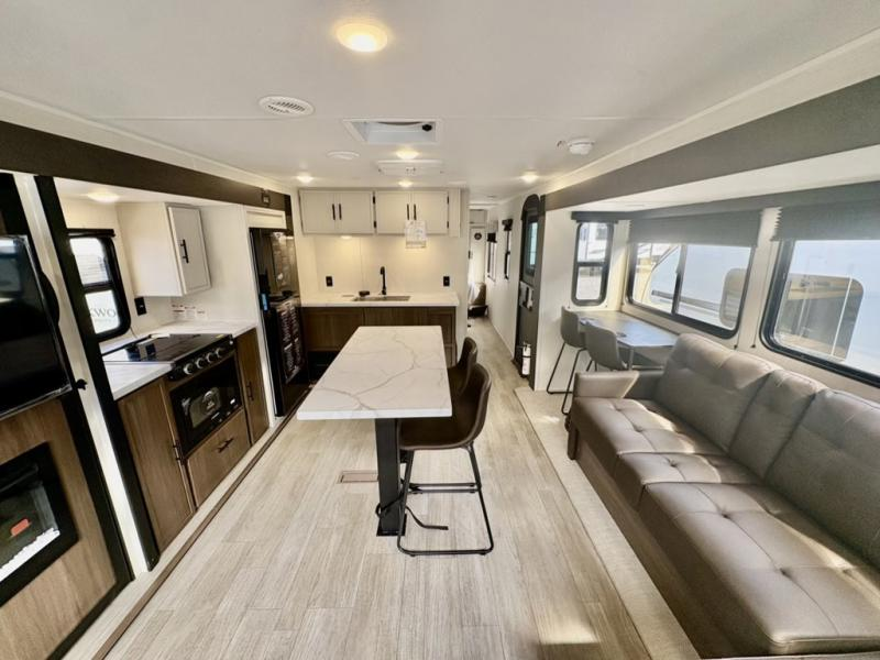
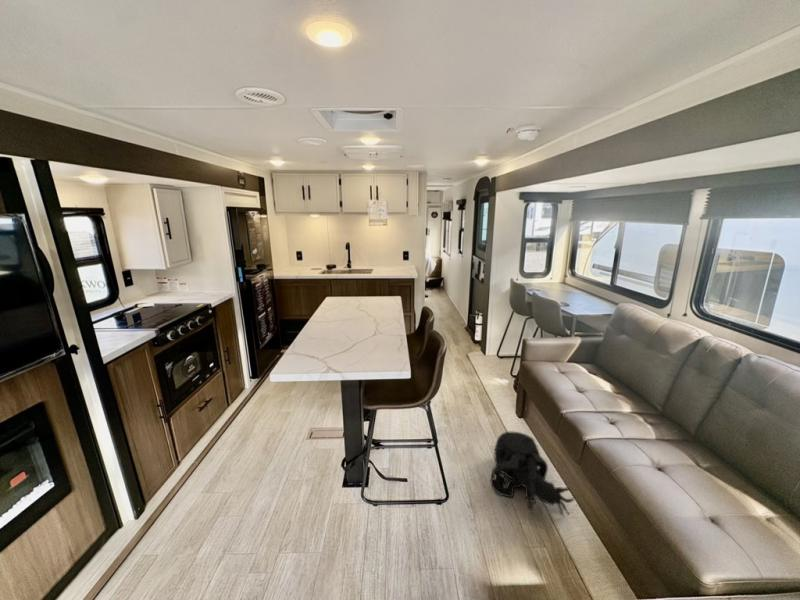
+ tactical helmet [490,431,576,518]
